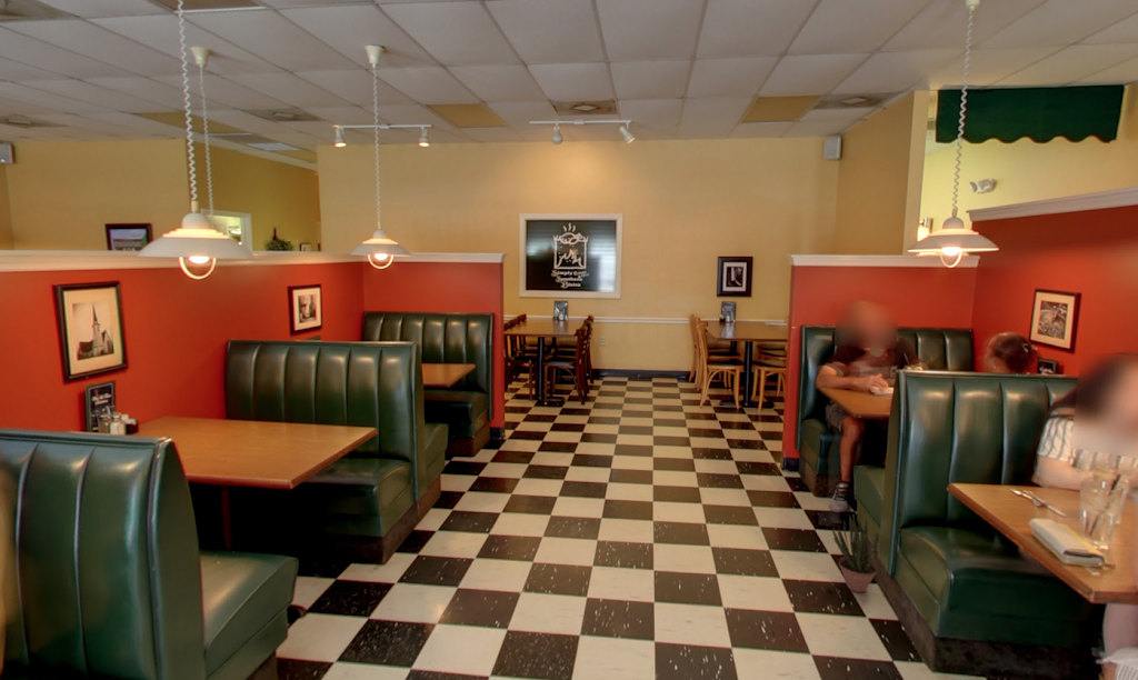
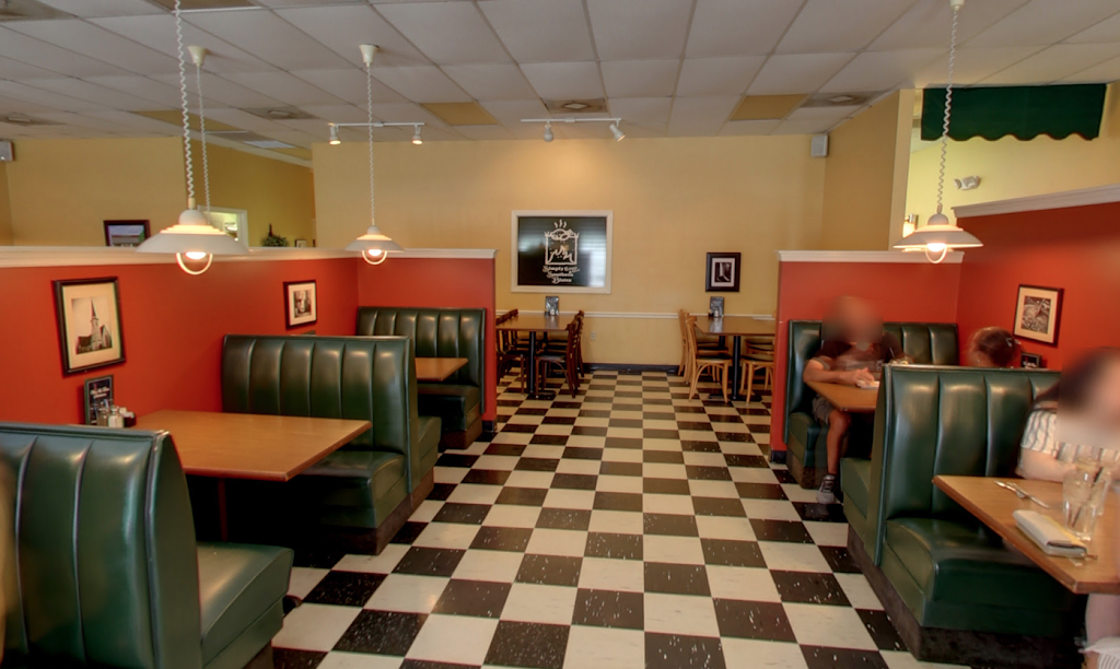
- potted plant [830,513,879,593]
